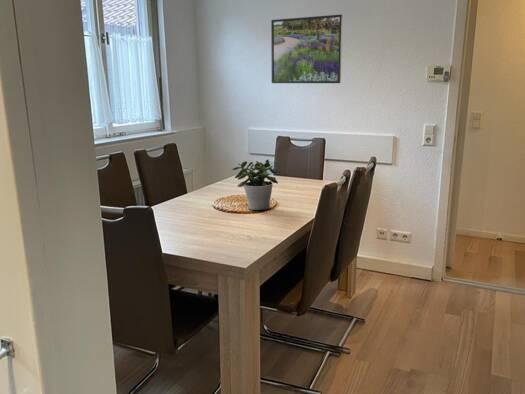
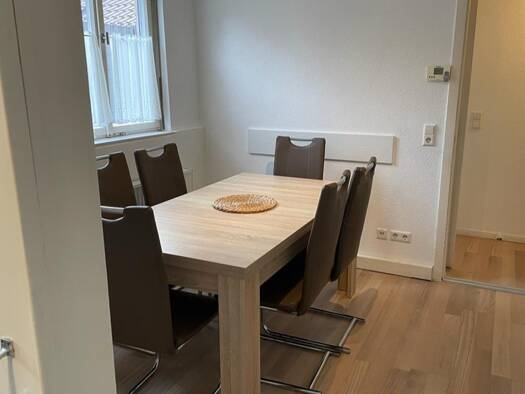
- potted plant [231,159,279,211]
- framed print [270,14,344,84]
